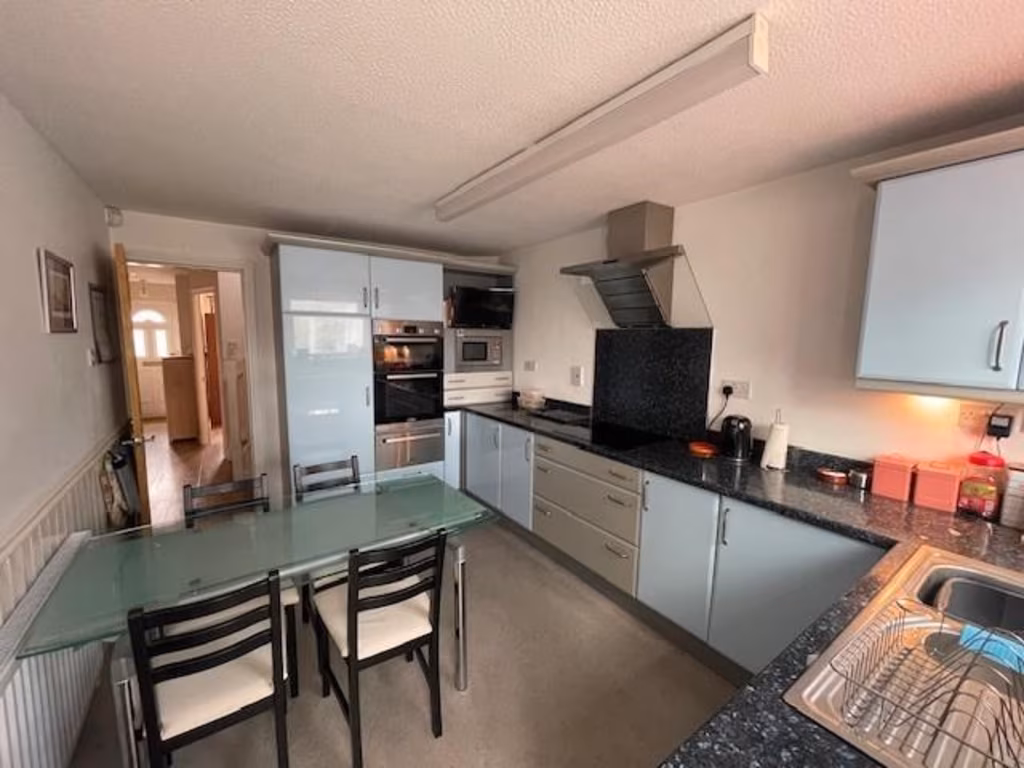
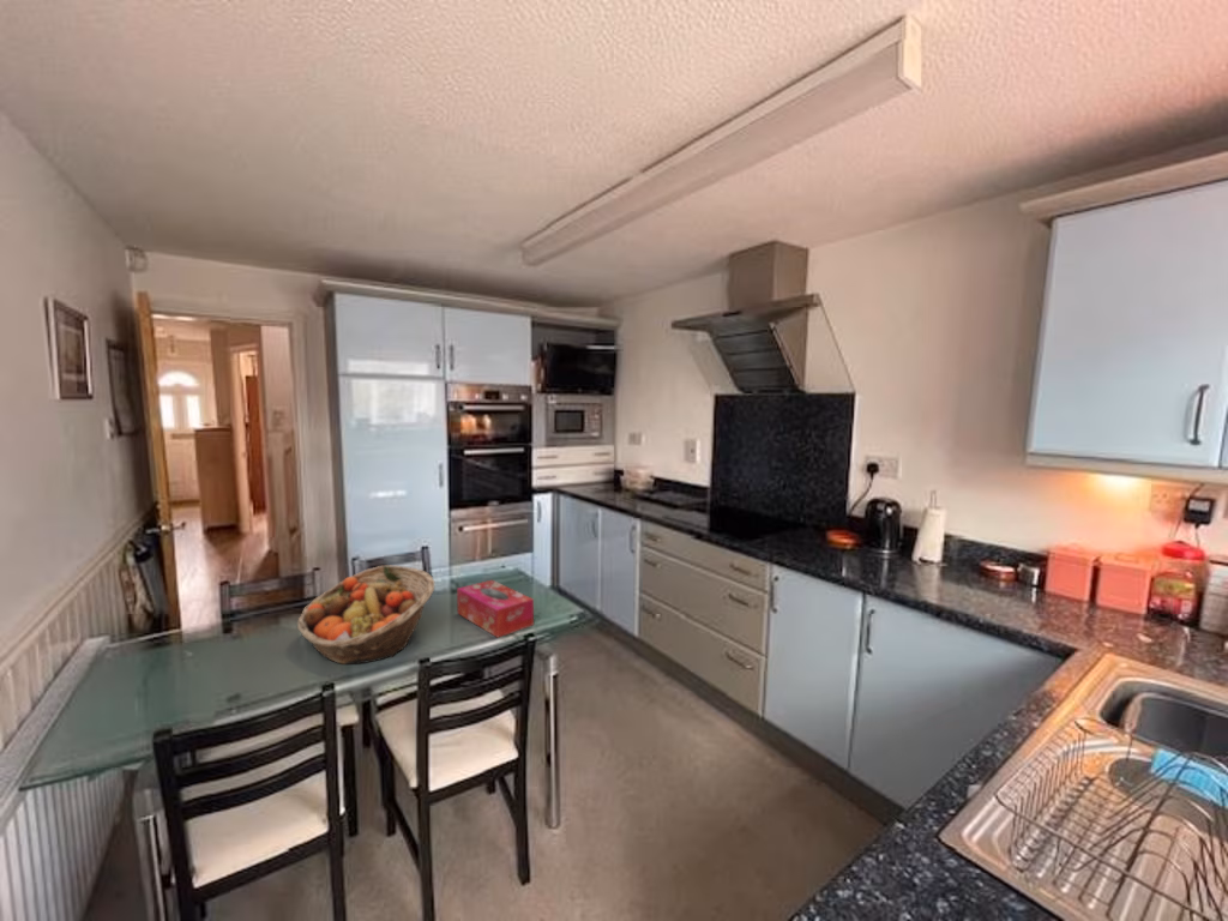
+ tissue box [456,579,535,638]
+ fruit basket [296,564,435,666]
